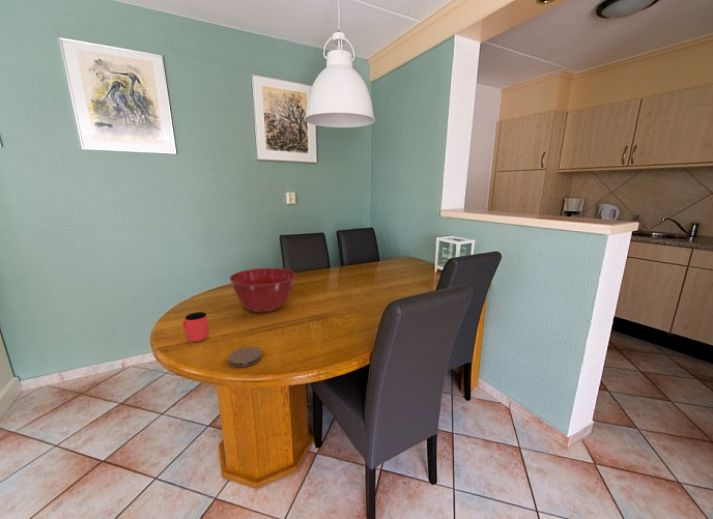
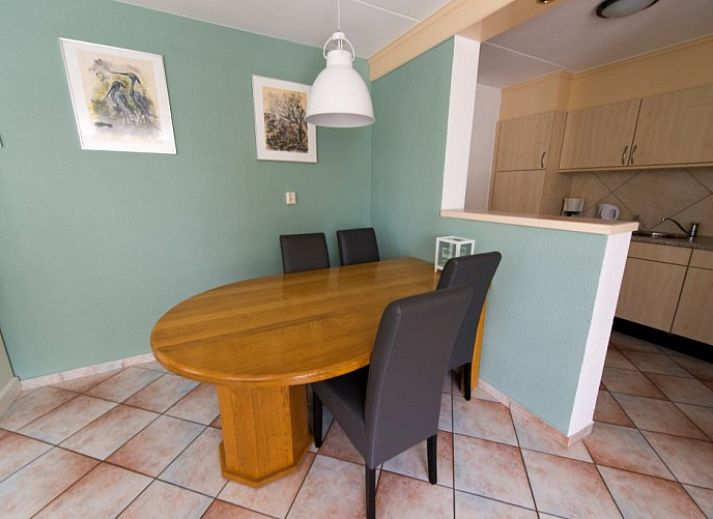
- cup [182,311,210,343]
- coaster [227,346,263,368]
- mixing bowl [229,267,296,314]
